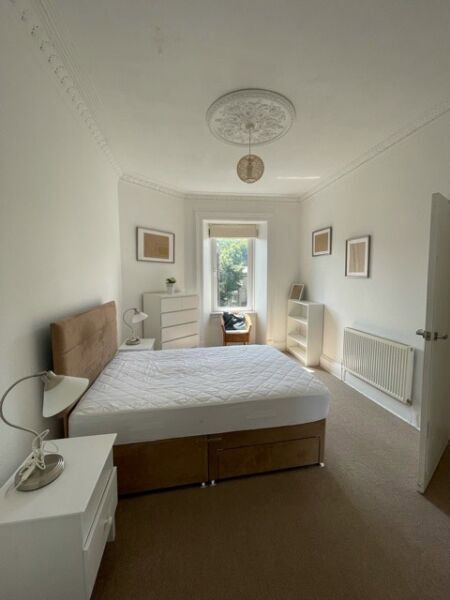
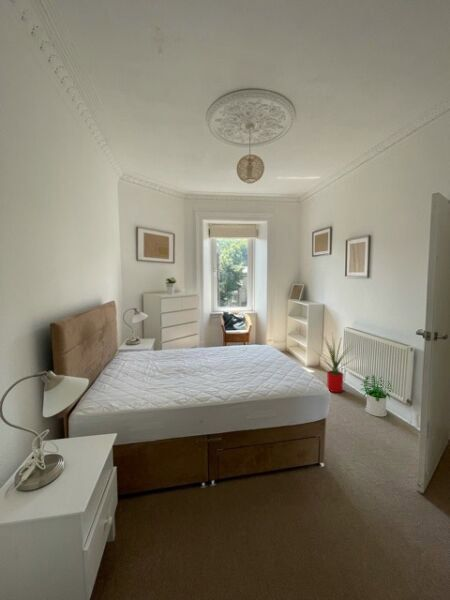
+ house plant [311,332,355,393]
+ potted plant [360,374,392,418]
